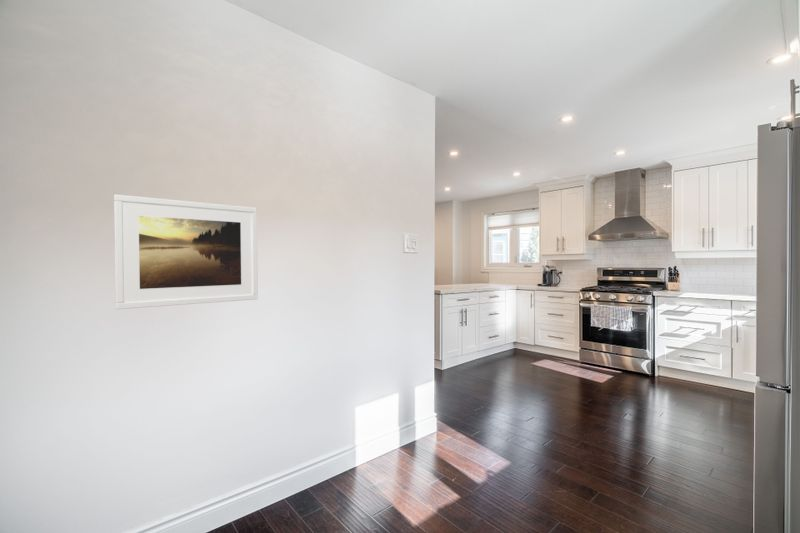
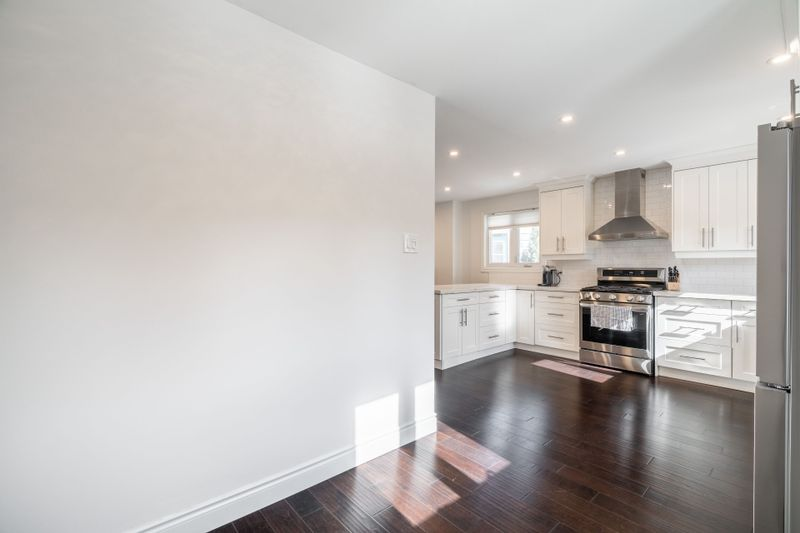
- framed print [113,193,259,310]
